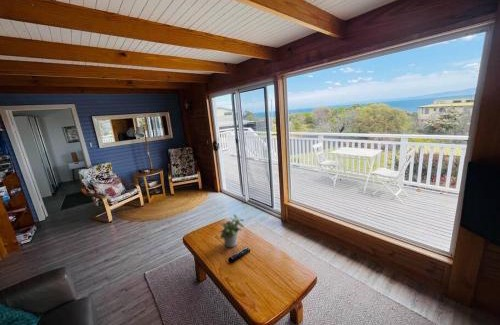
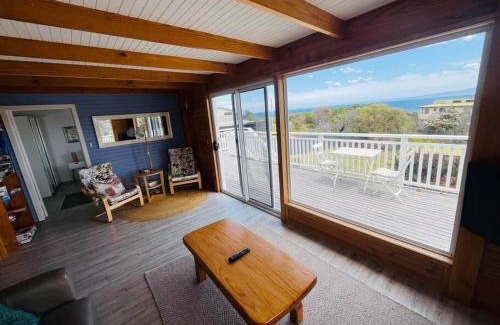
- potted plant [219,213,245,248]
